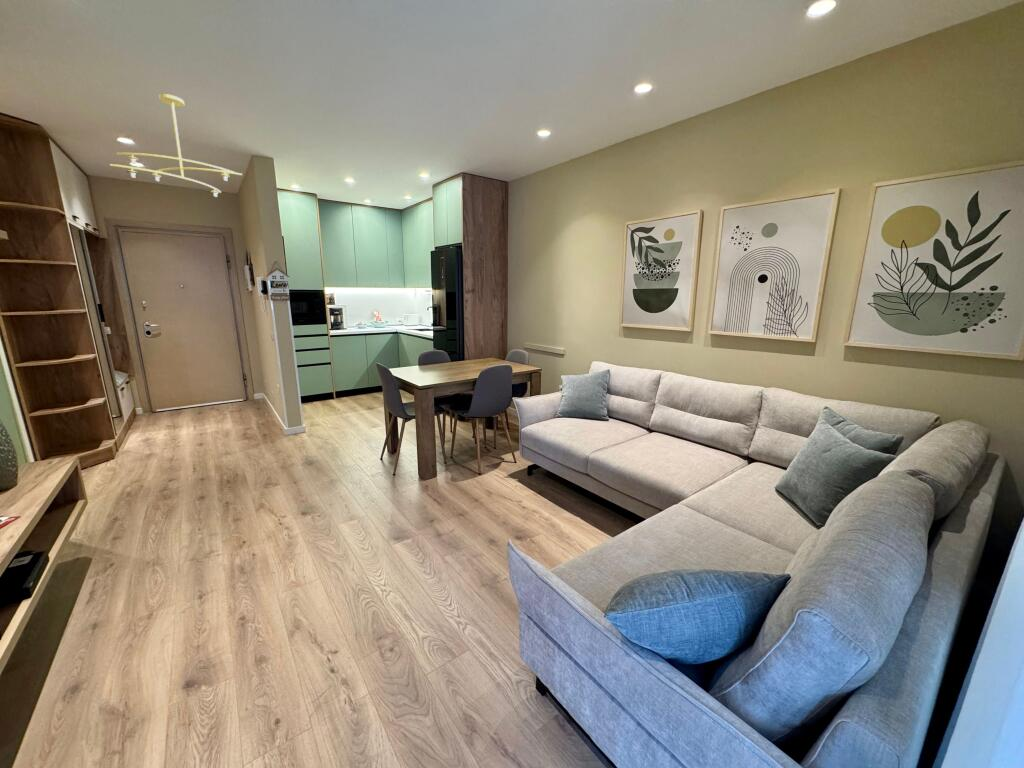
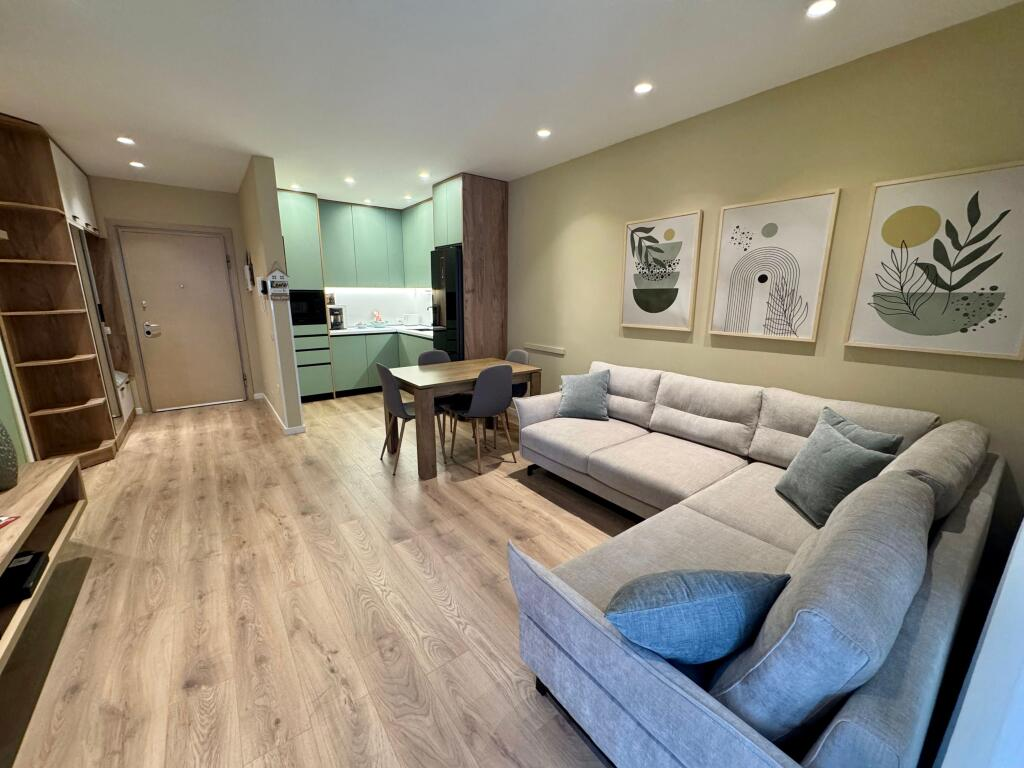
- ceiling light fixture [109,93,243,198]
